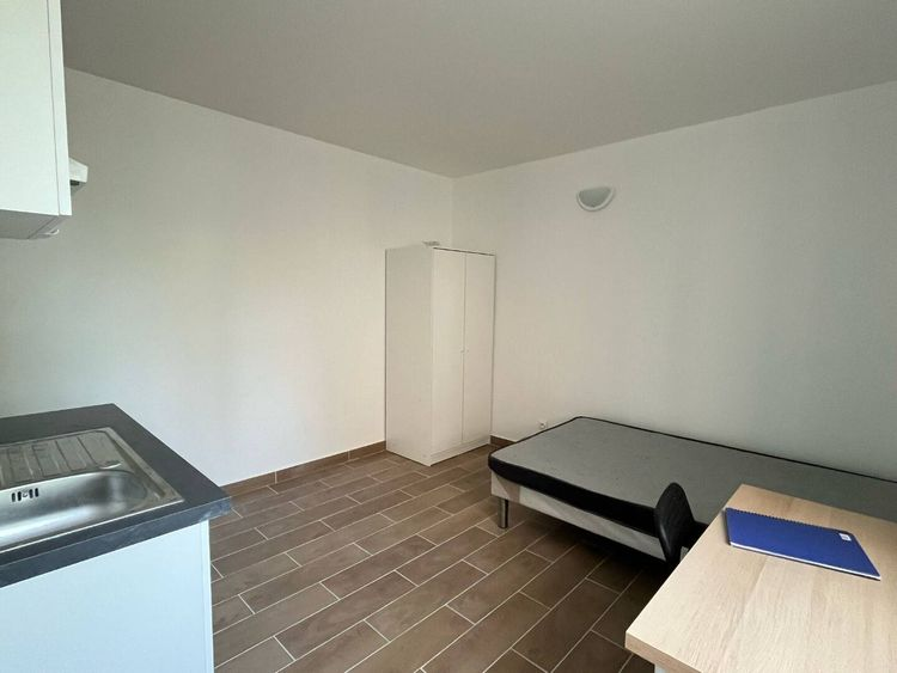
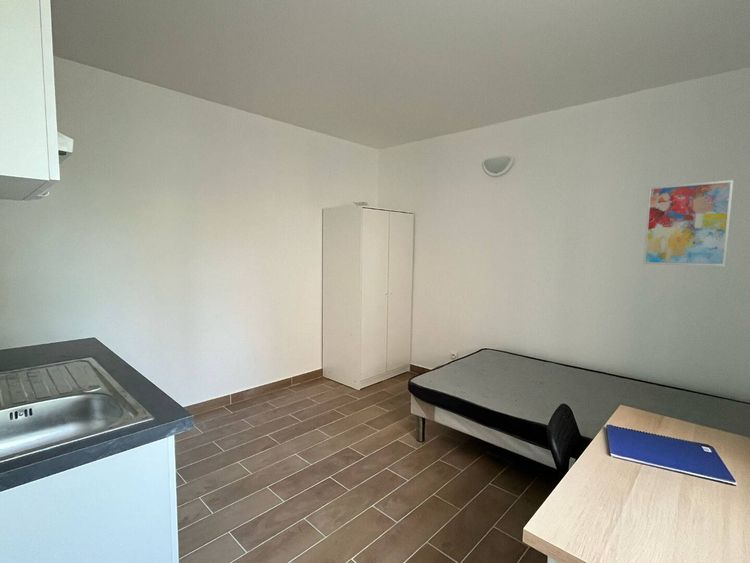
+ wall art [642,179,734,267]
